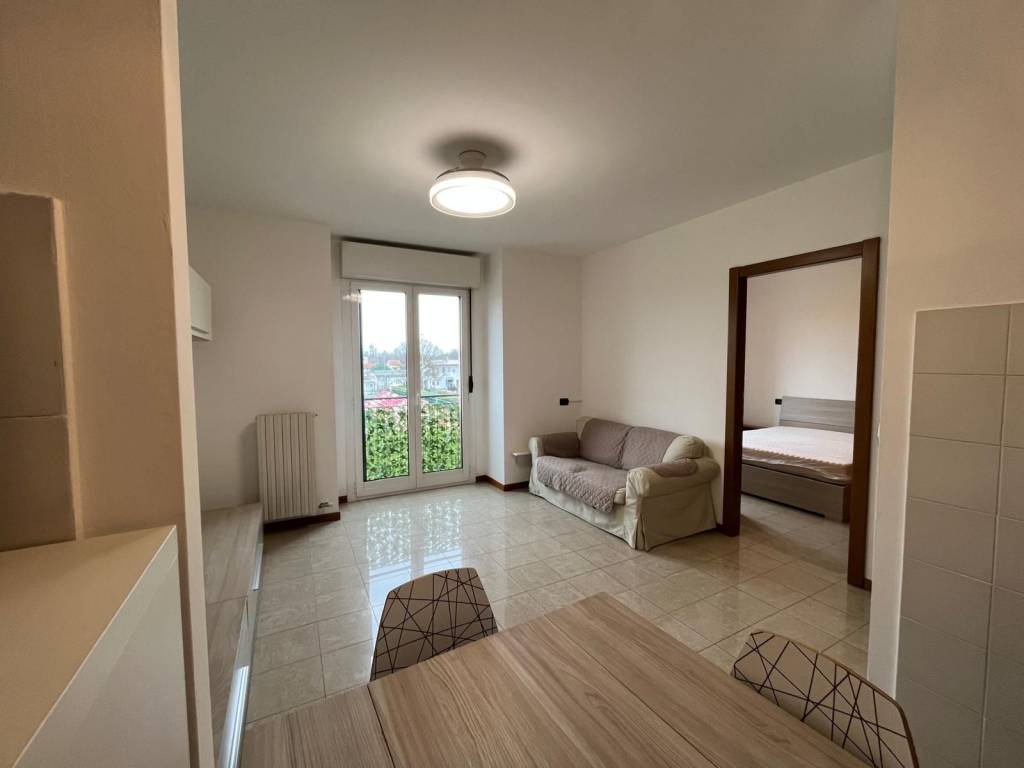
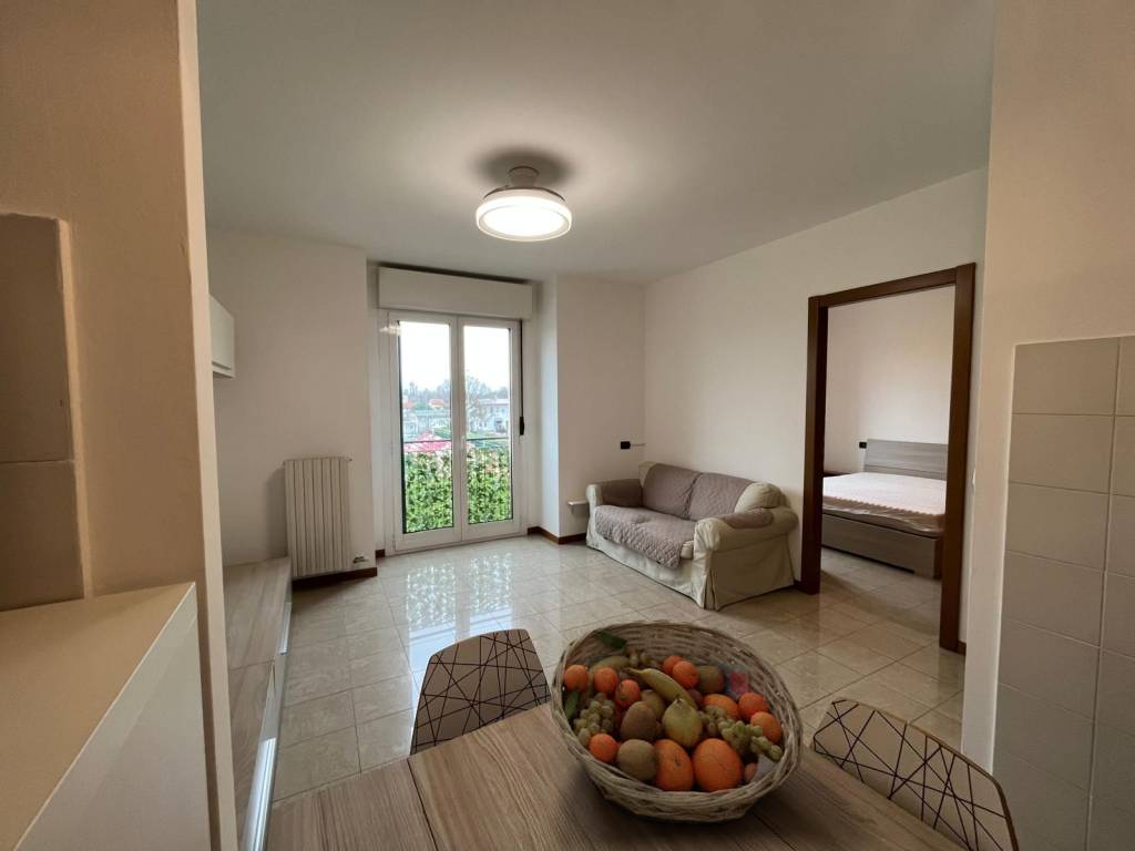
+ fruit basket [550,618,805,826]
